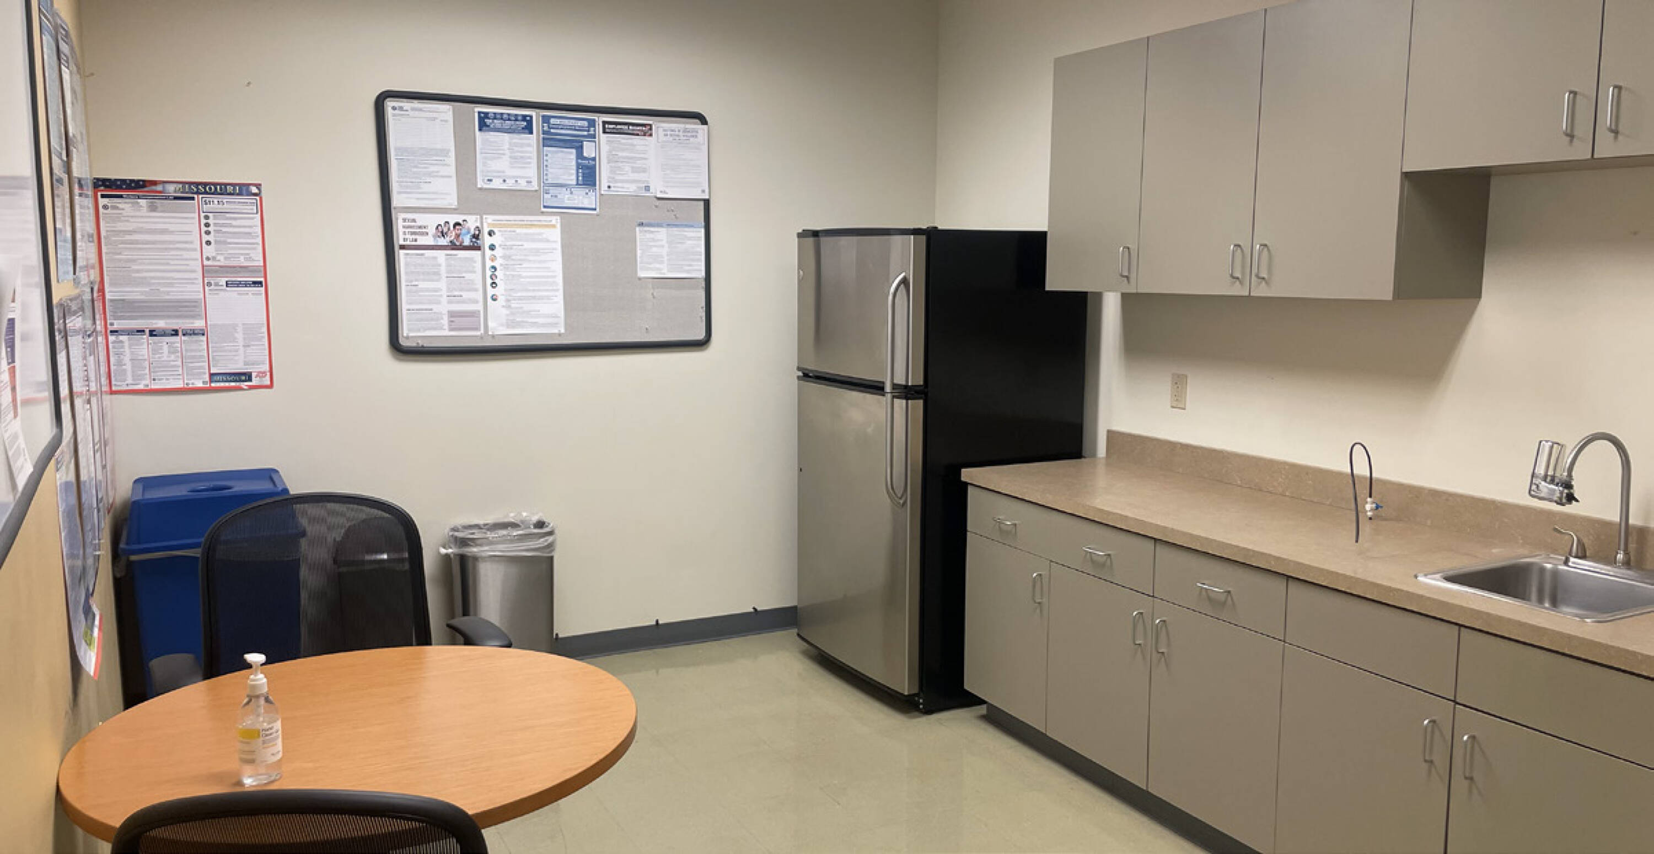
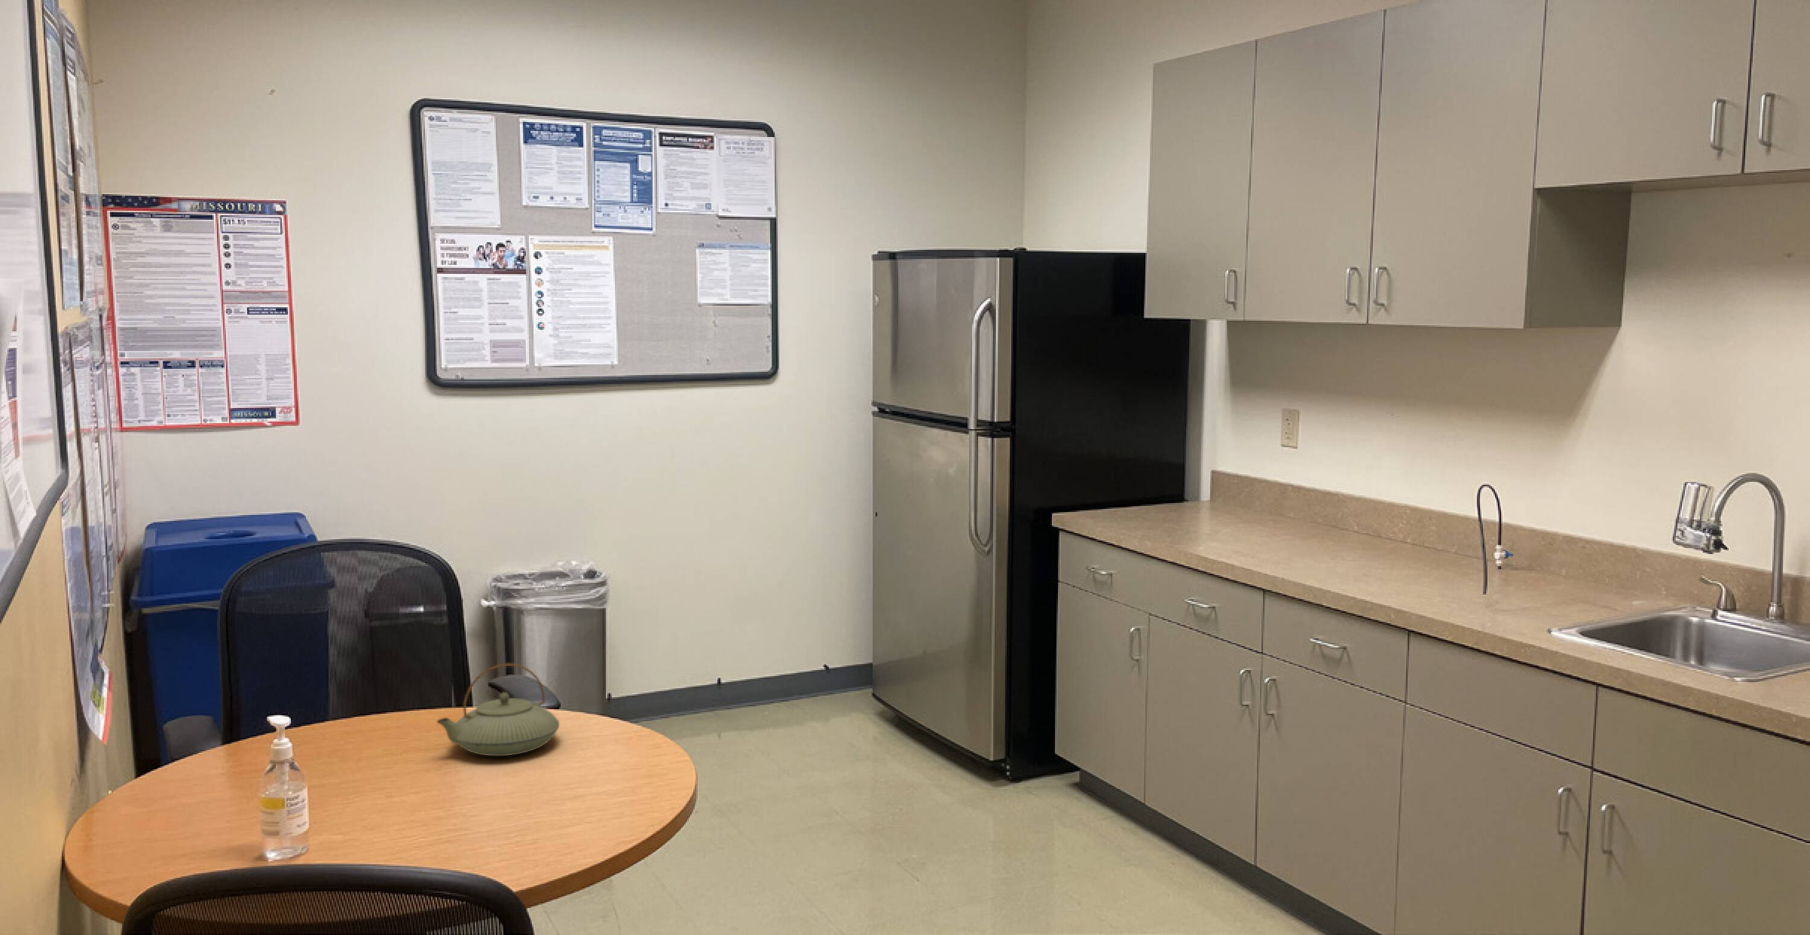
+ teapot [437,663,560,756]
